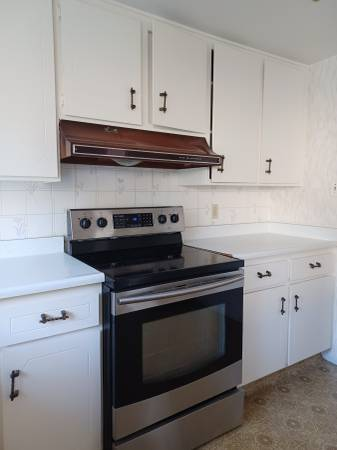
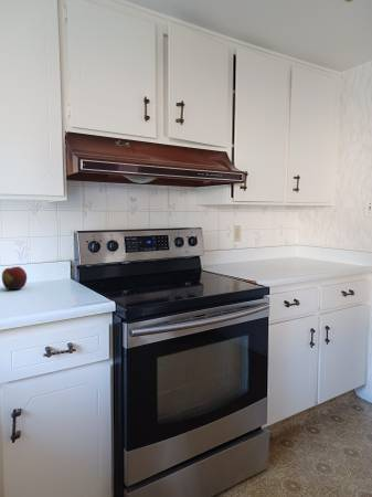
+ apple [1,265,28,290]
